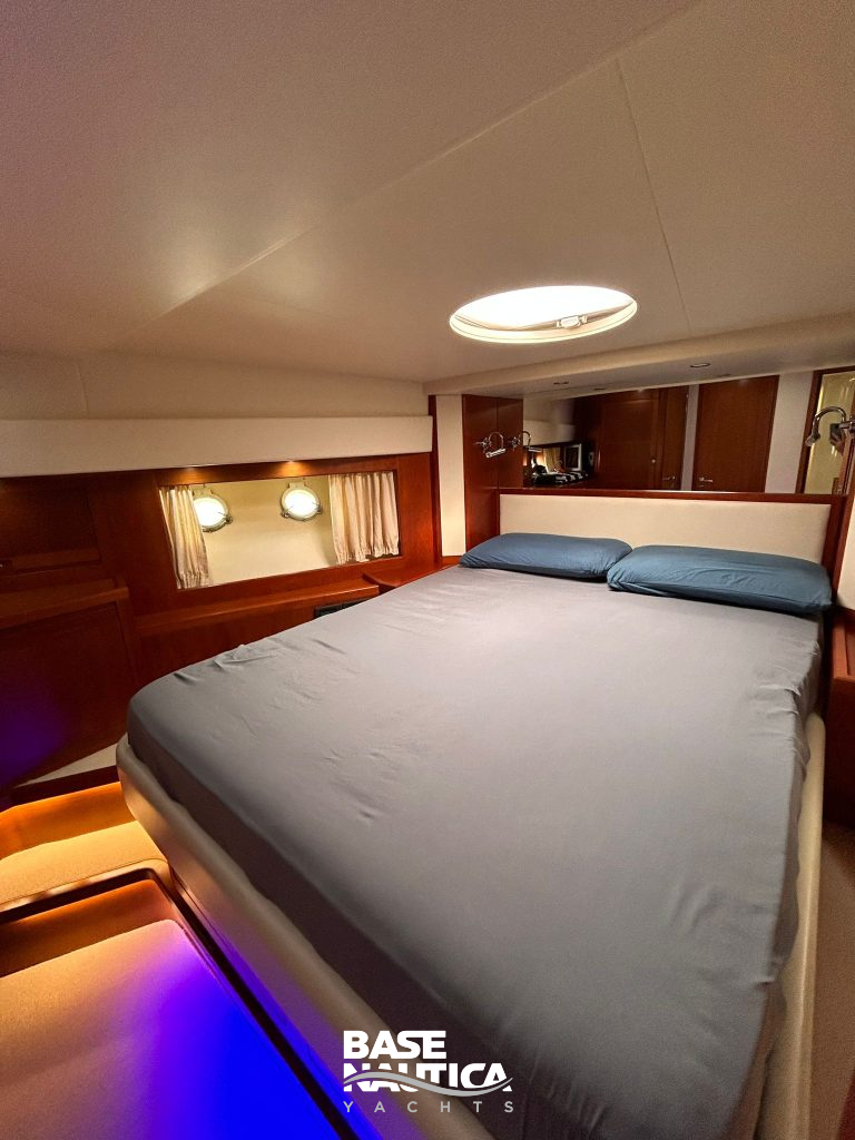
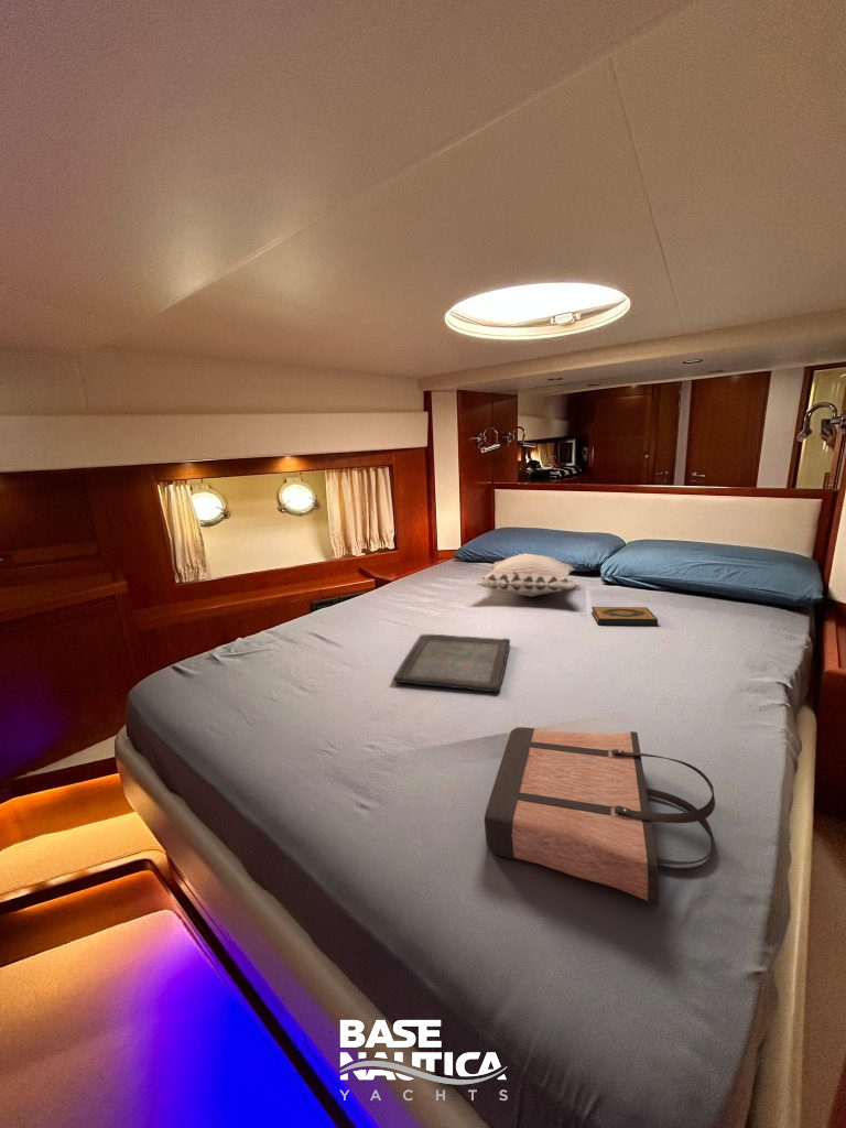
+ shopping bag [484,726,716,907]
+ serving tray [391,633,511,693]
+ decorative pillow [476,552,577,598]
+ hardback book [590,606,659,627]
